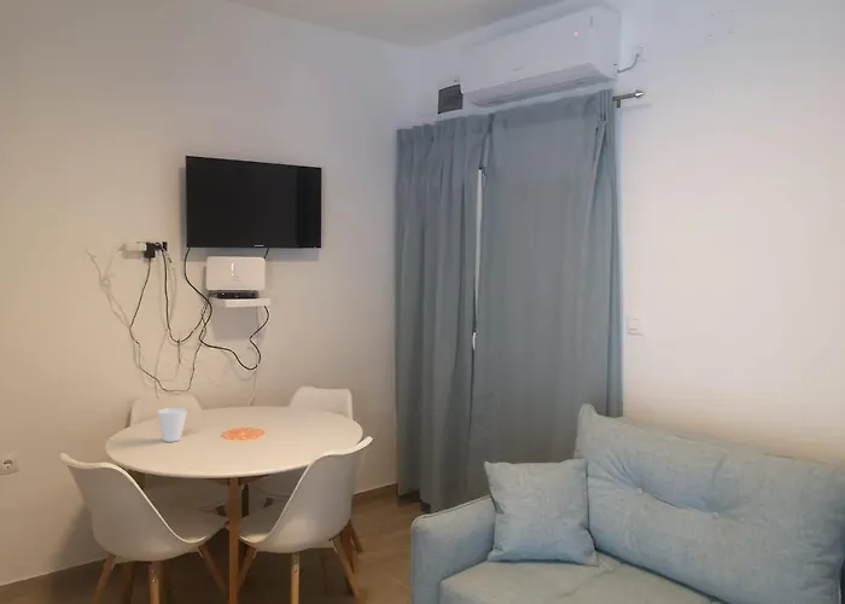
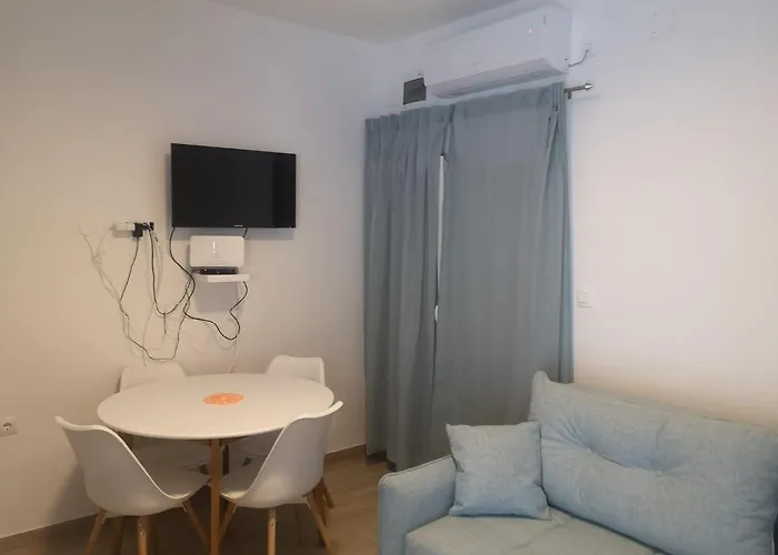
- cup [156,407,188,443]
